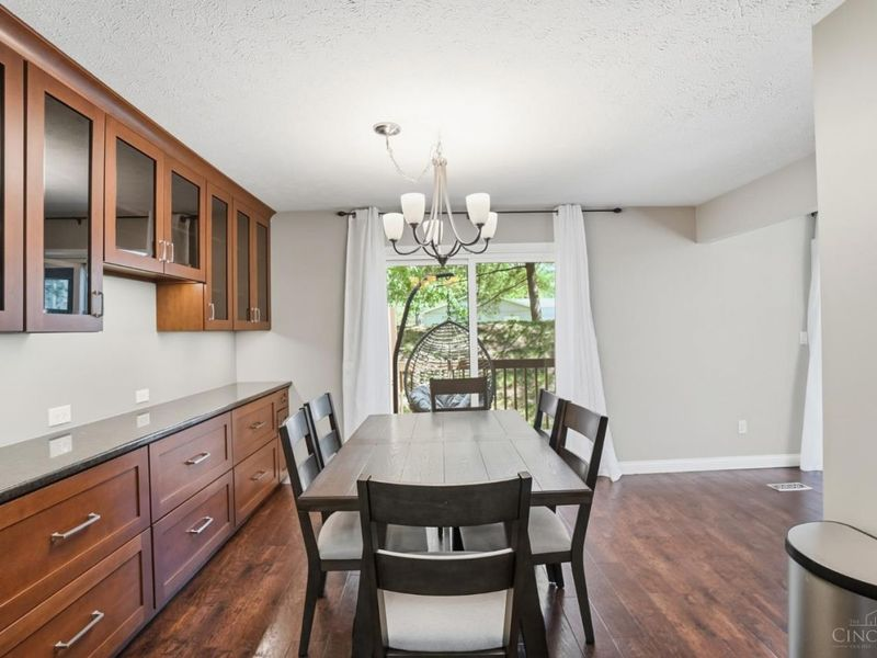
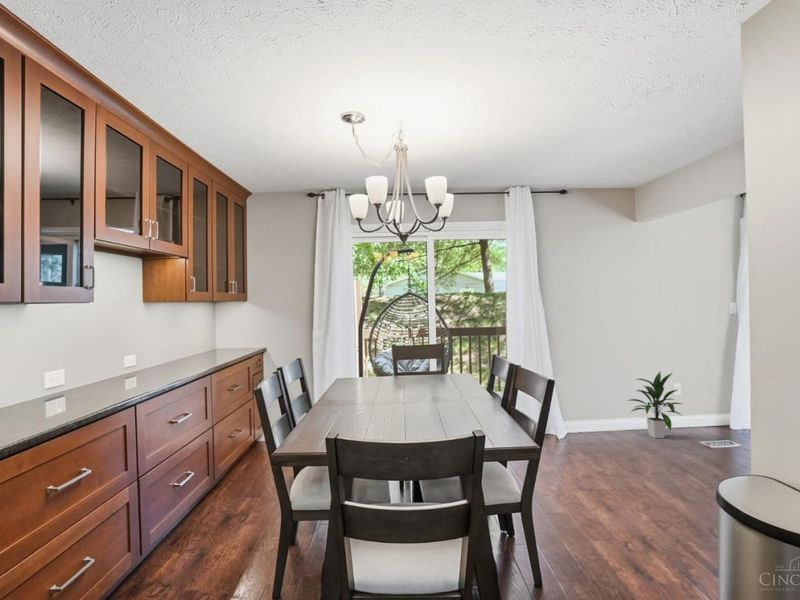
+ indoor plant [625,371,684,439]
